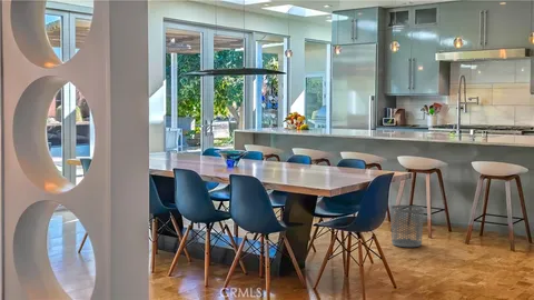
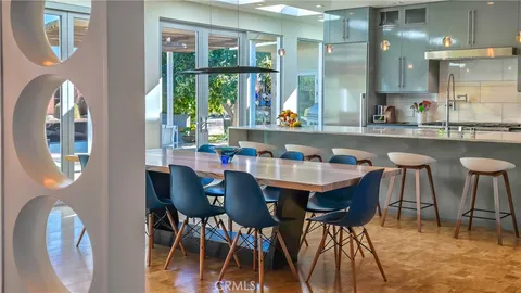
- waste bin [389,204,425,248]
